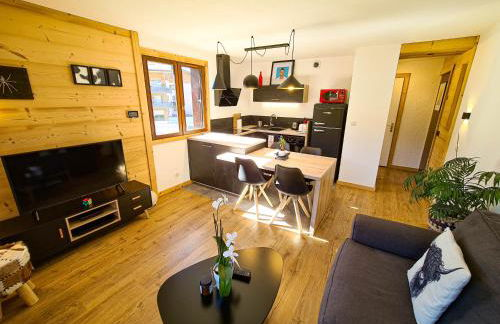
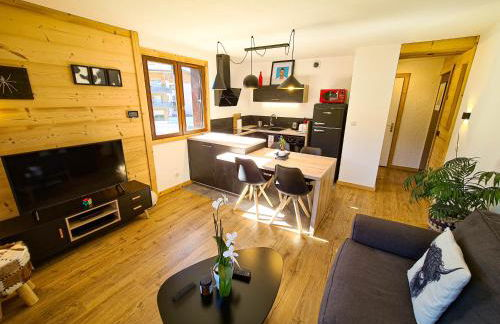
+ remote control [171,281,197,302]
